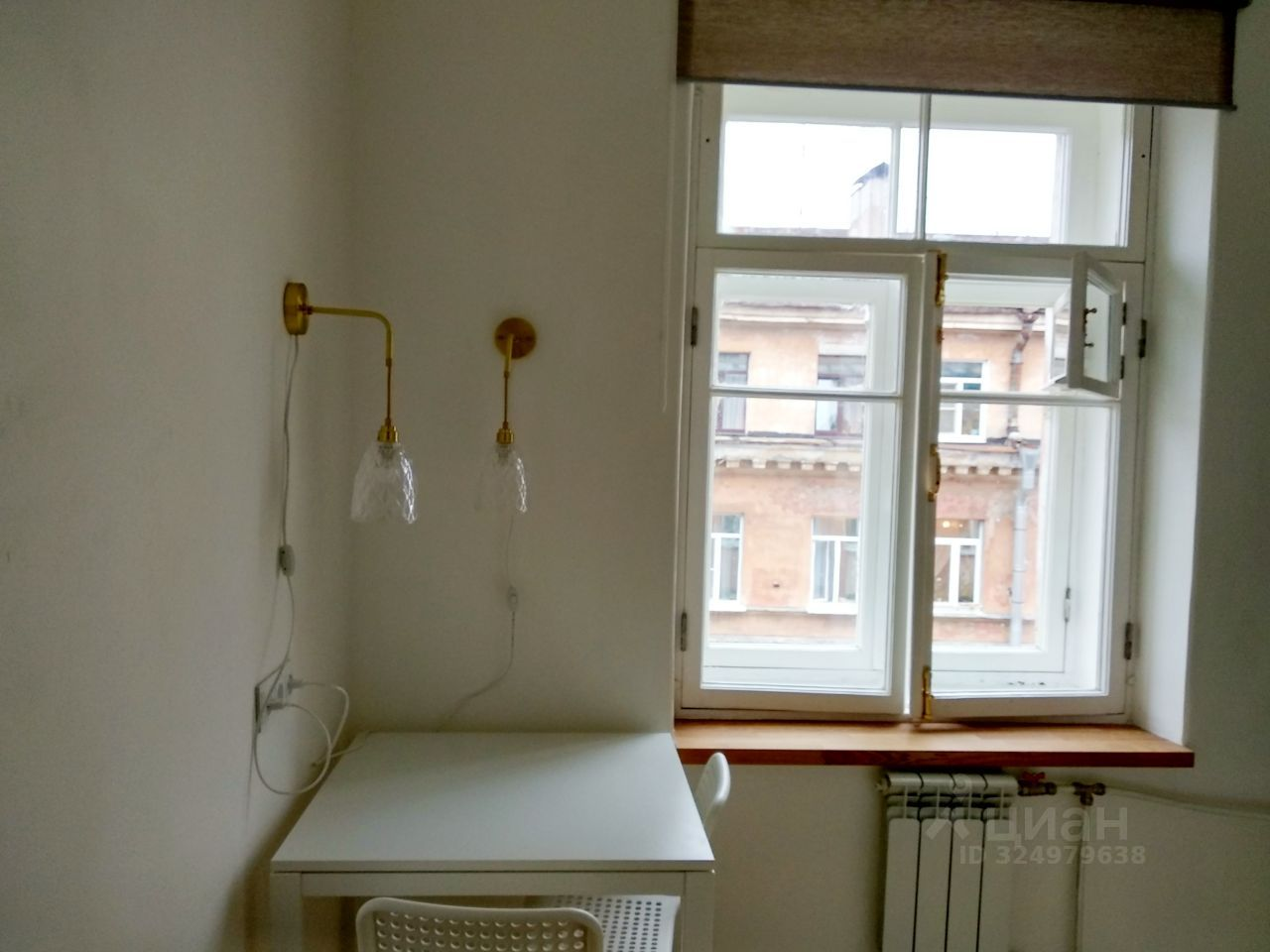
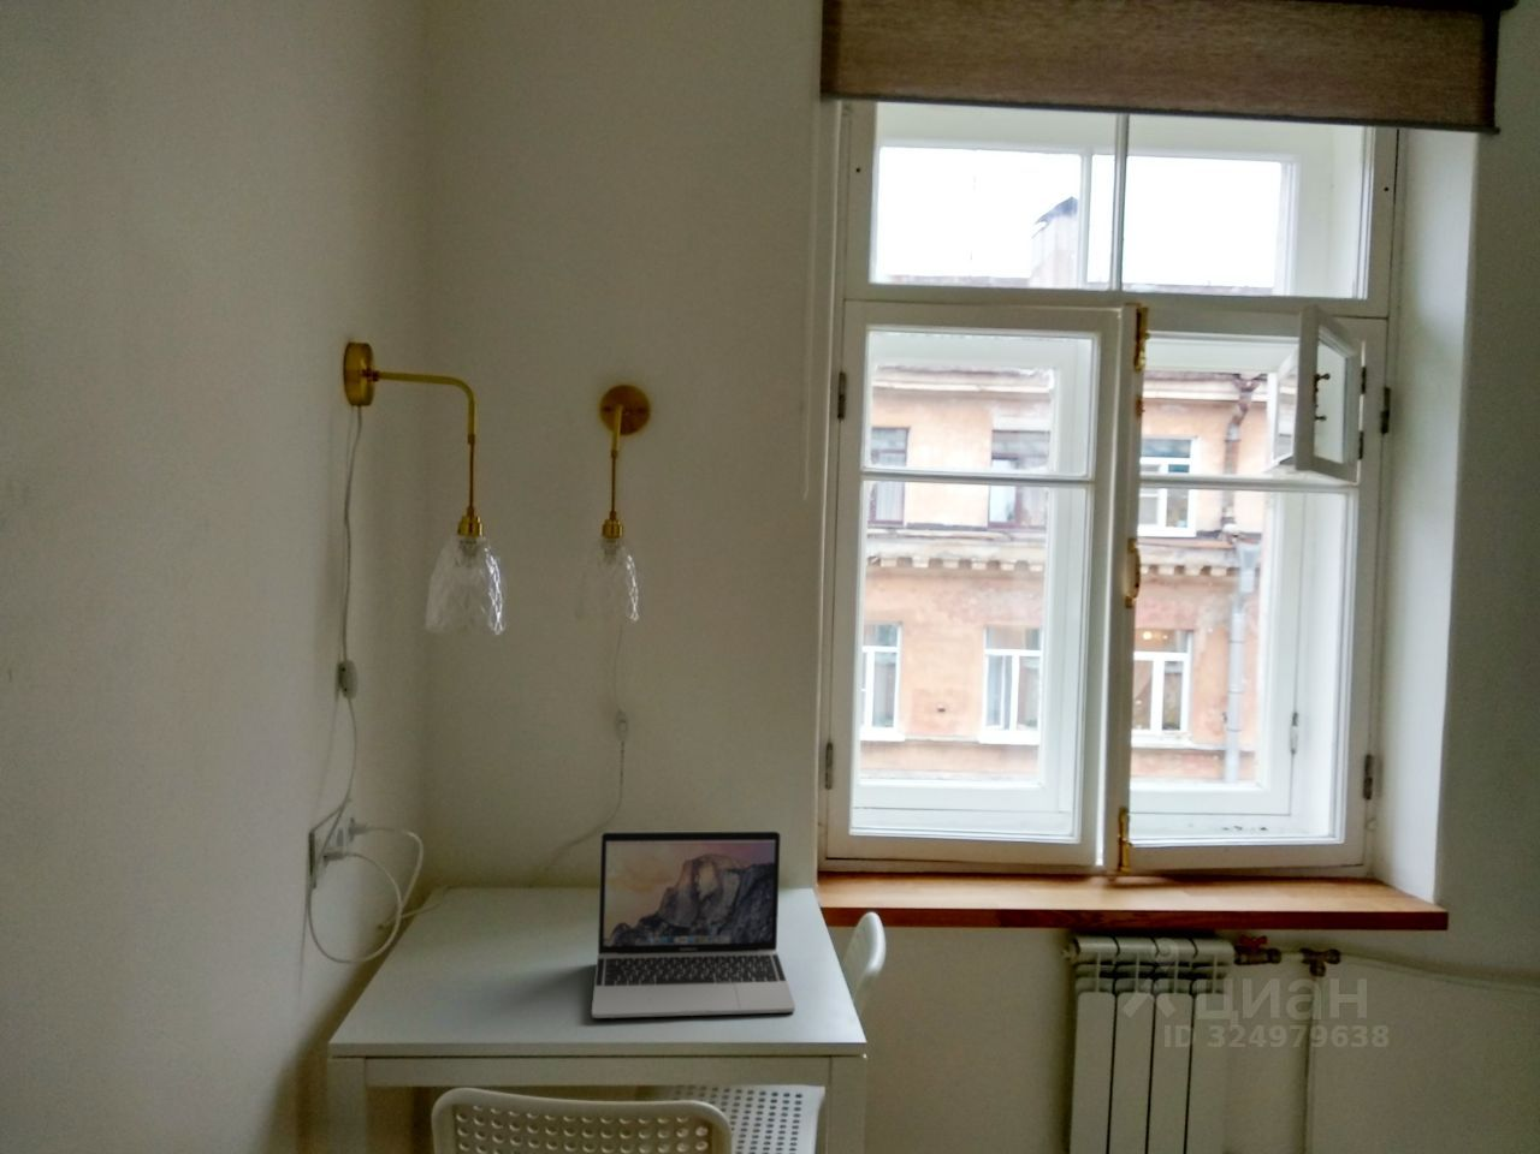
+ laptop [591,829,797,1019]
